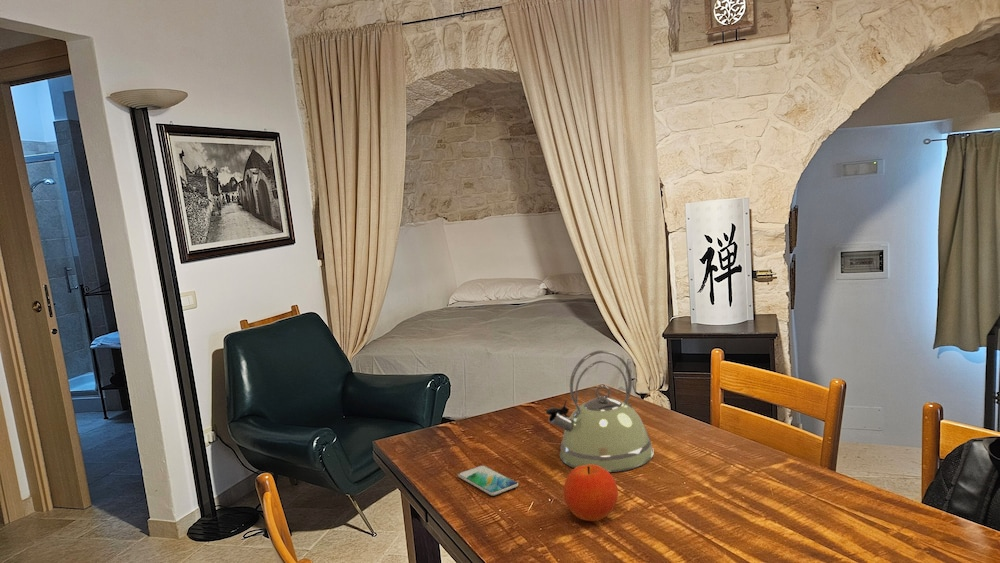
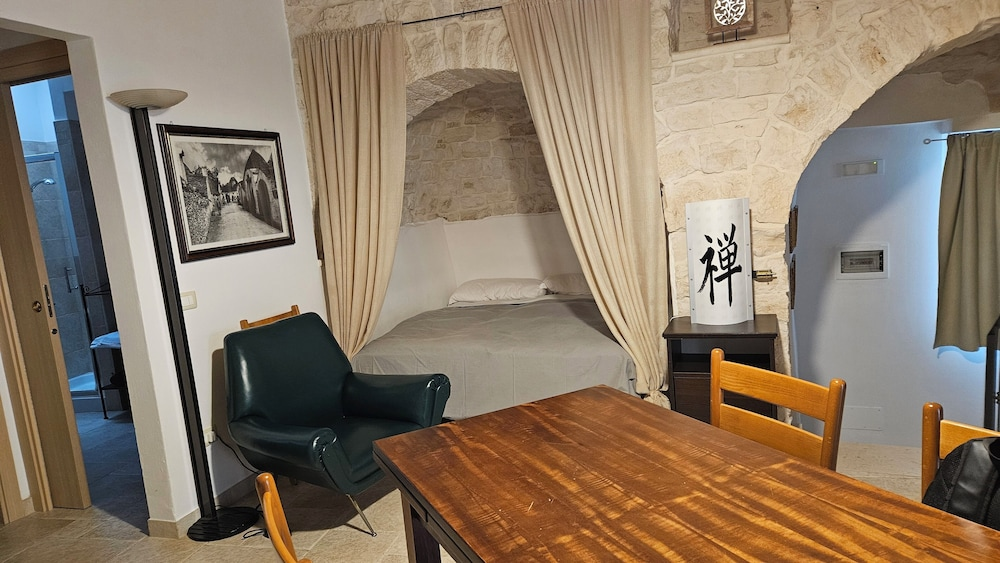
- smartphone [457,464,519,497]
- kettle [545,350,655,473]
- fruit [563,464,619,522]
